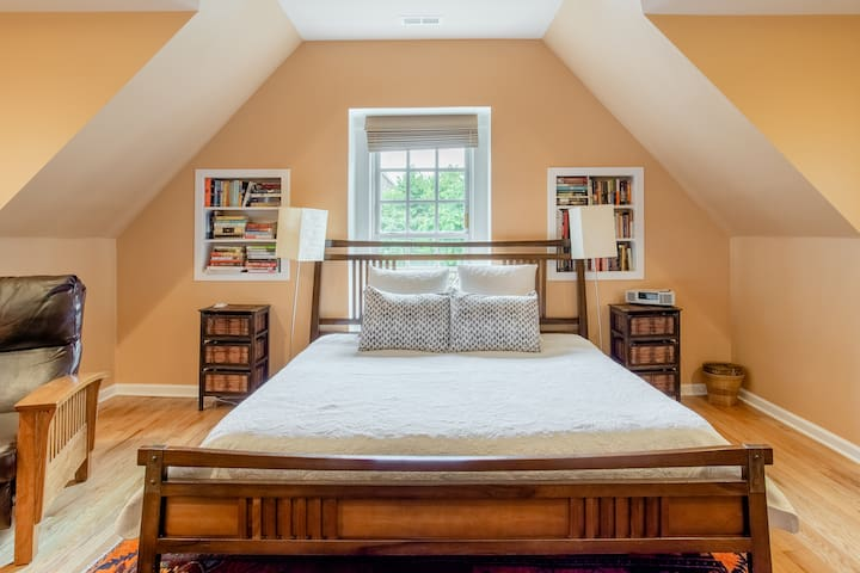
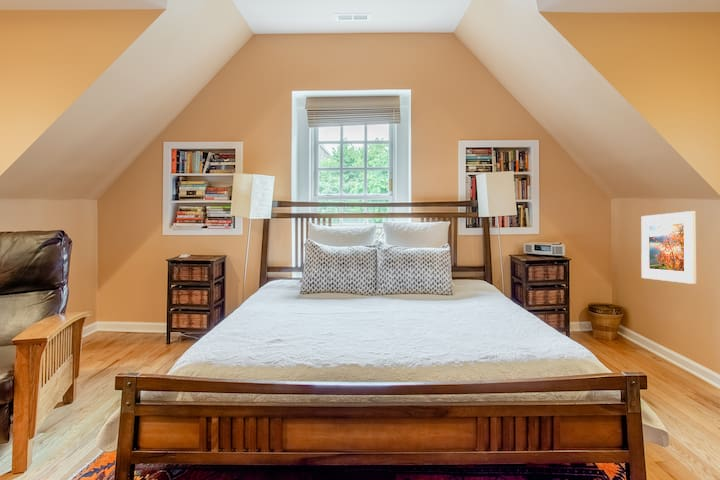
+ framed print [640,210,697,285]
